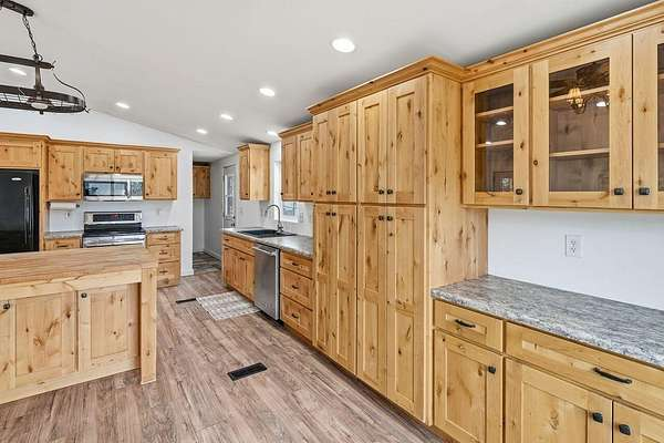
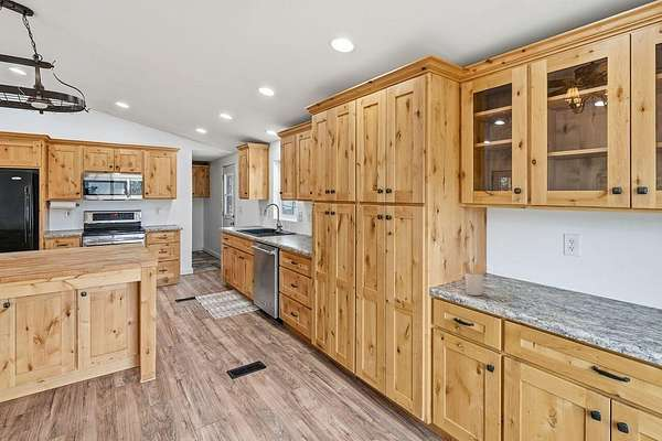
+ utensil holder [462,261,488,297]
